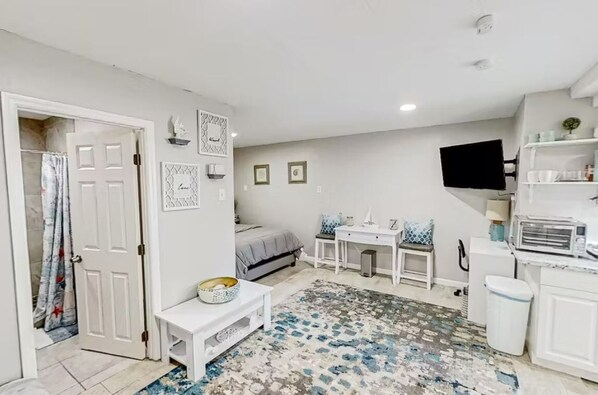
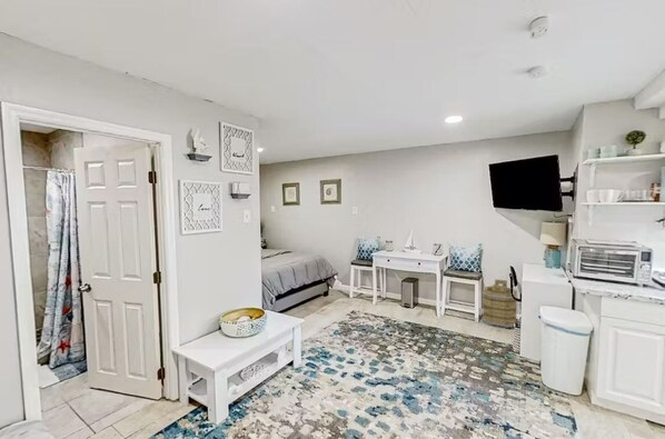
+ bucket [482,278,518,329]
